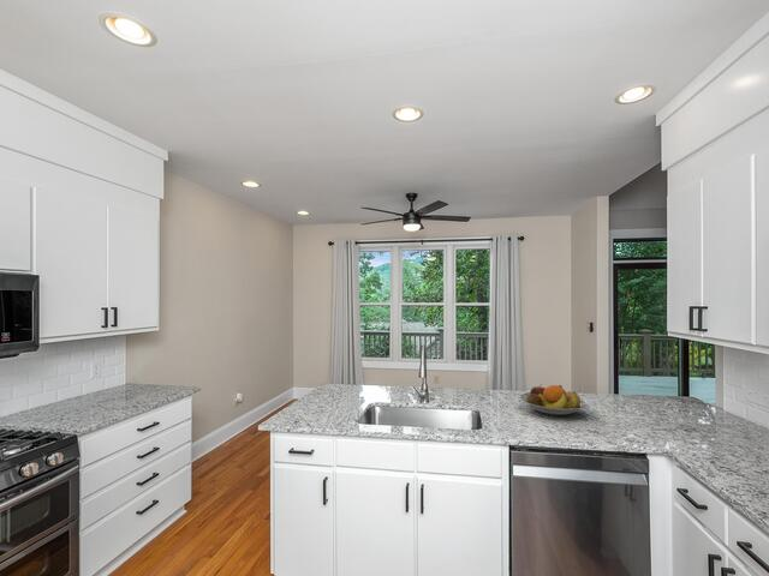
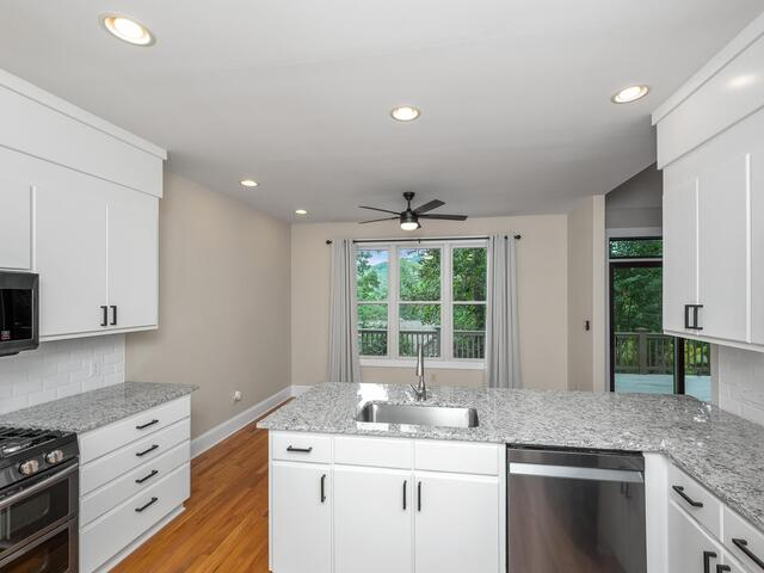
- fruit bowl [519,384,590,416]
